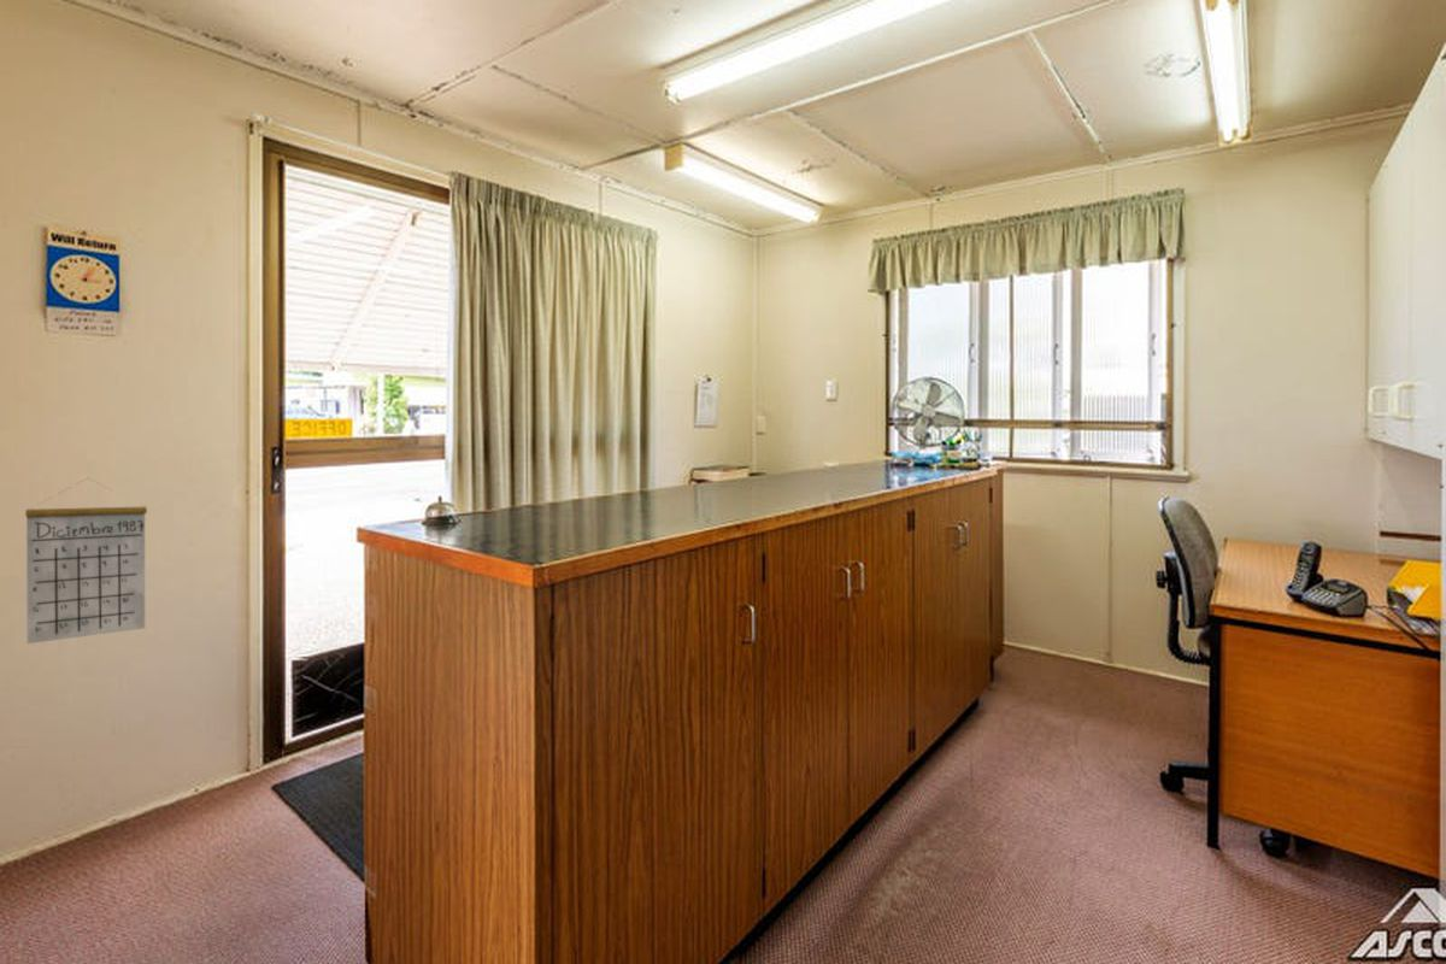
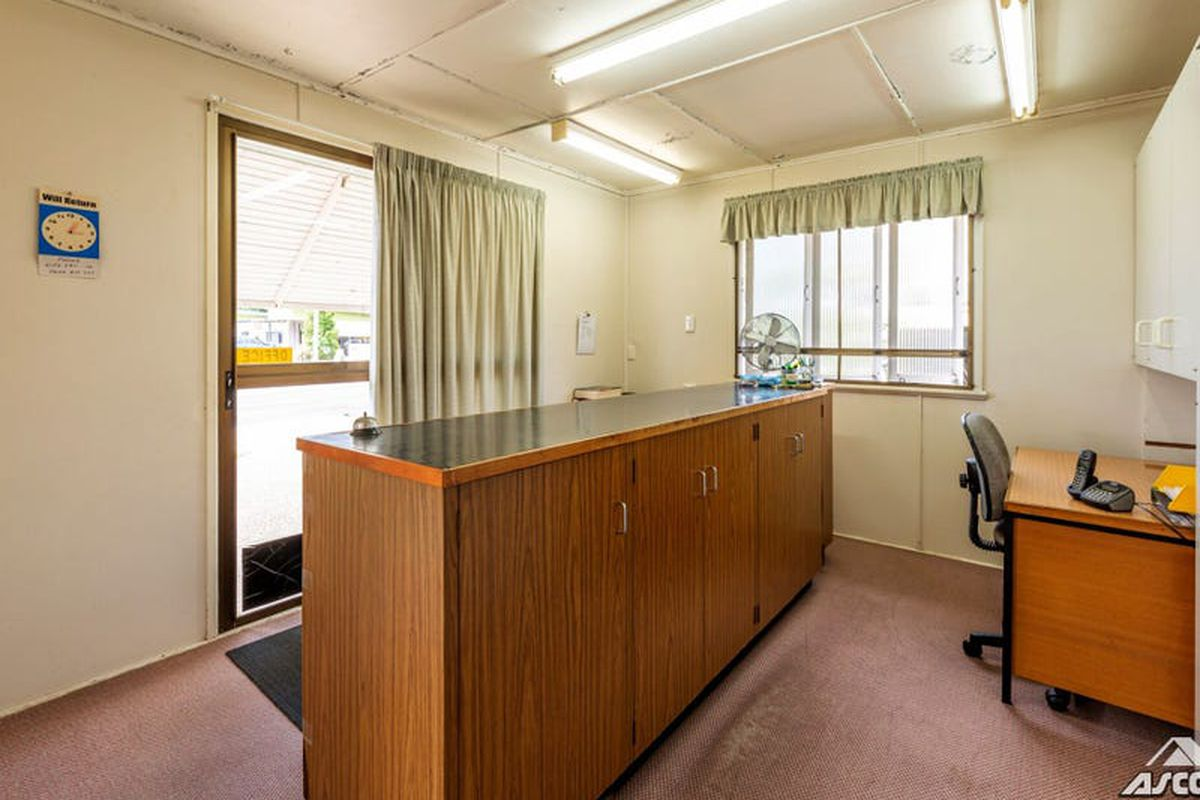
- calendar [24,477,148,645]
